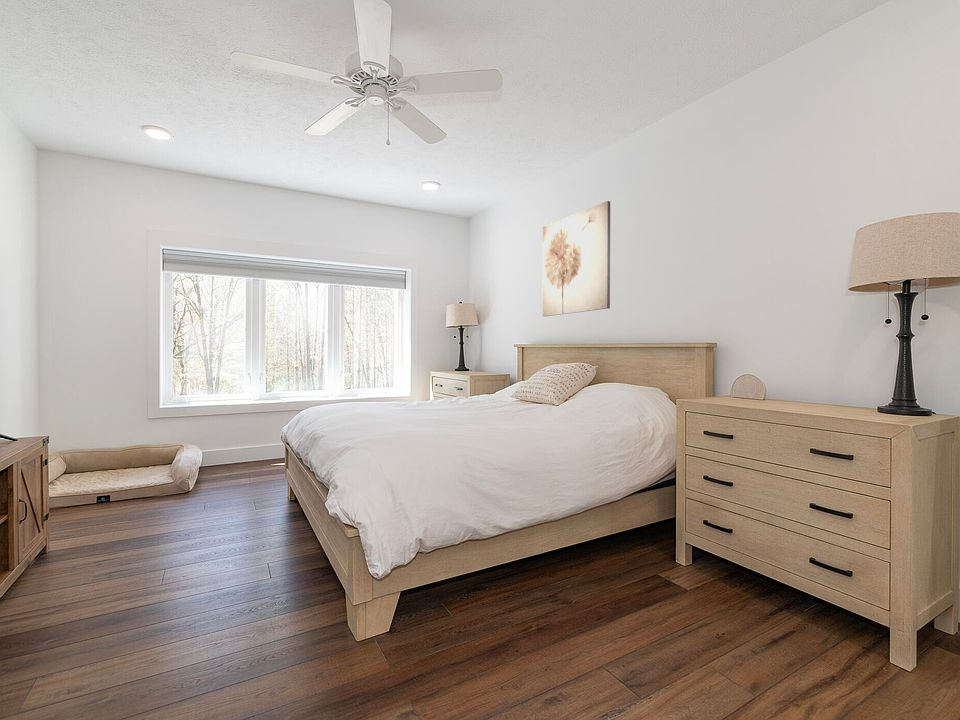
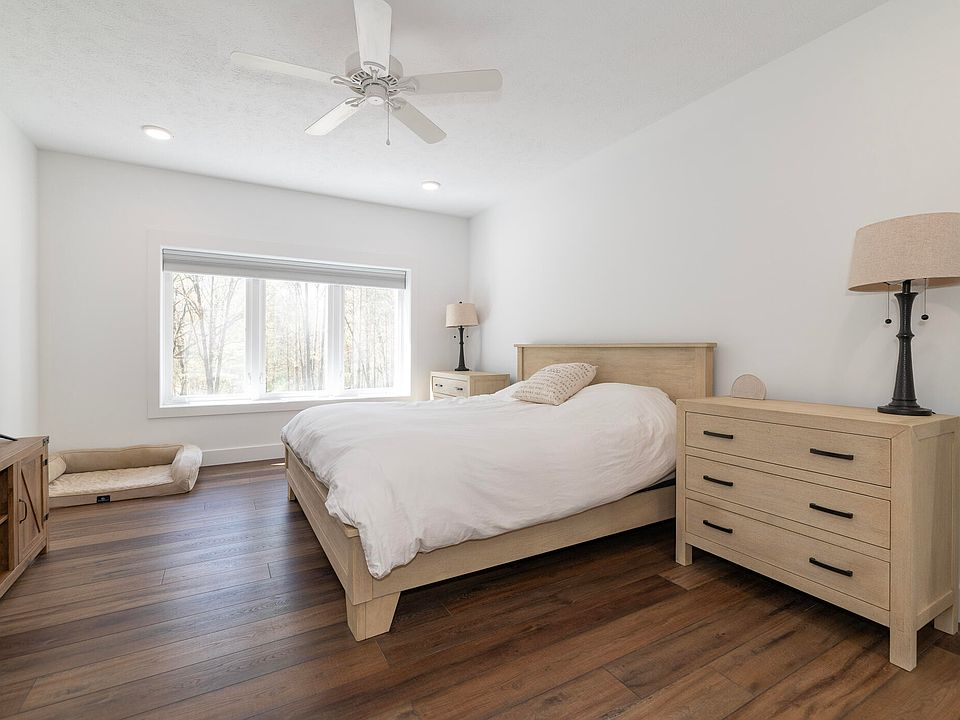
- wall art [542,200,611,317]
